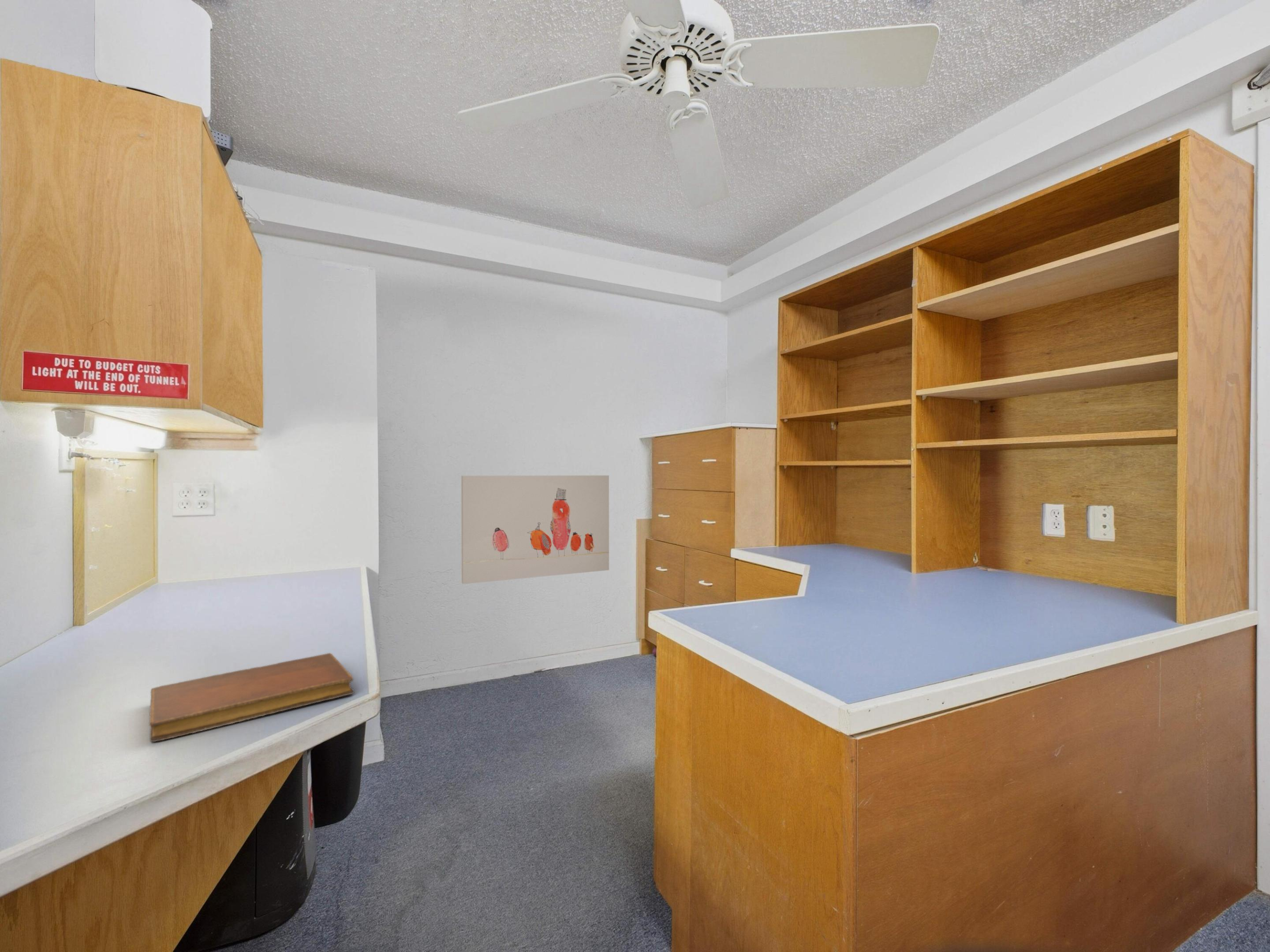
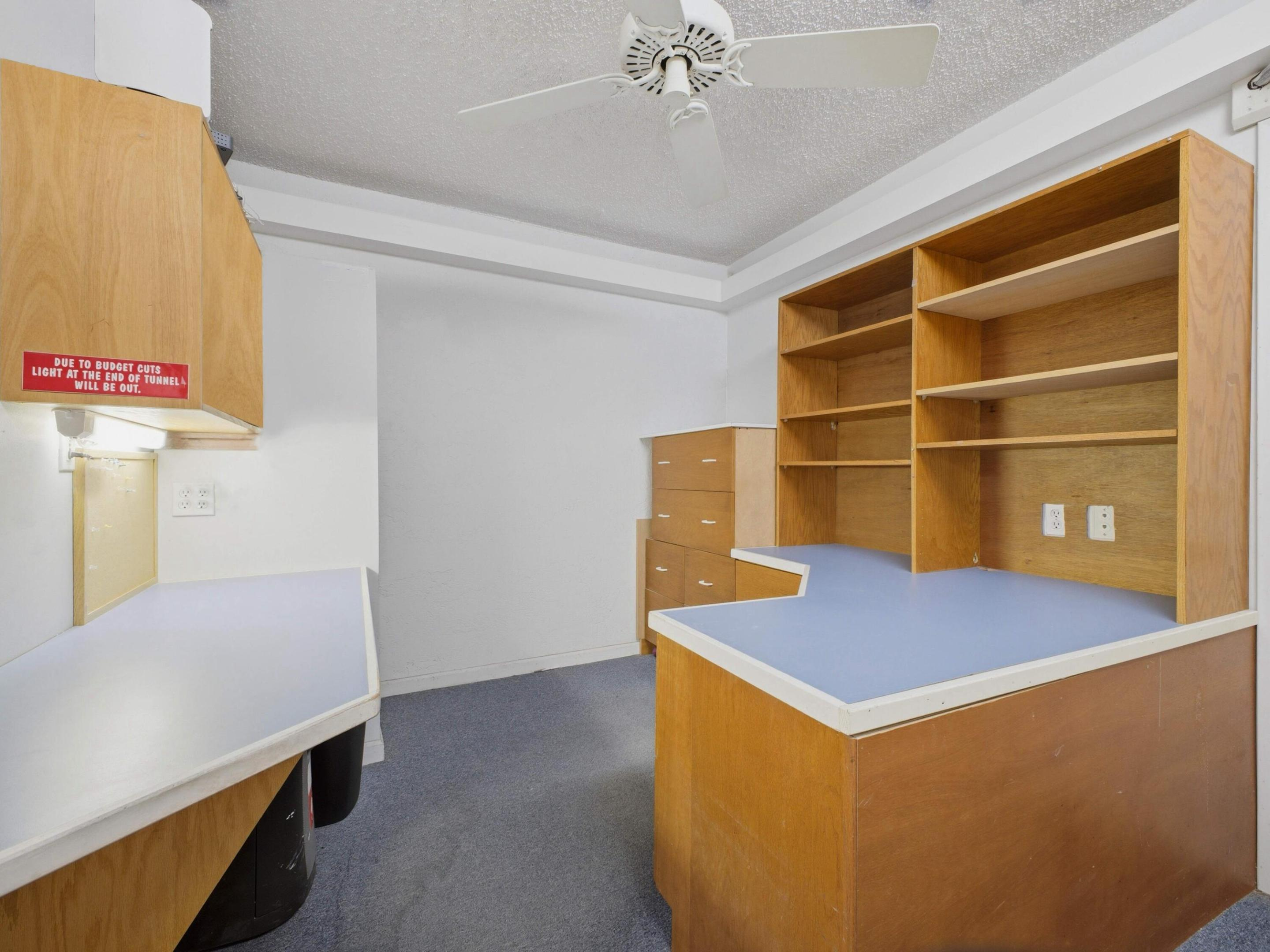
- wall art [461,475,609,584]
- notebook [149,653,355,742]
